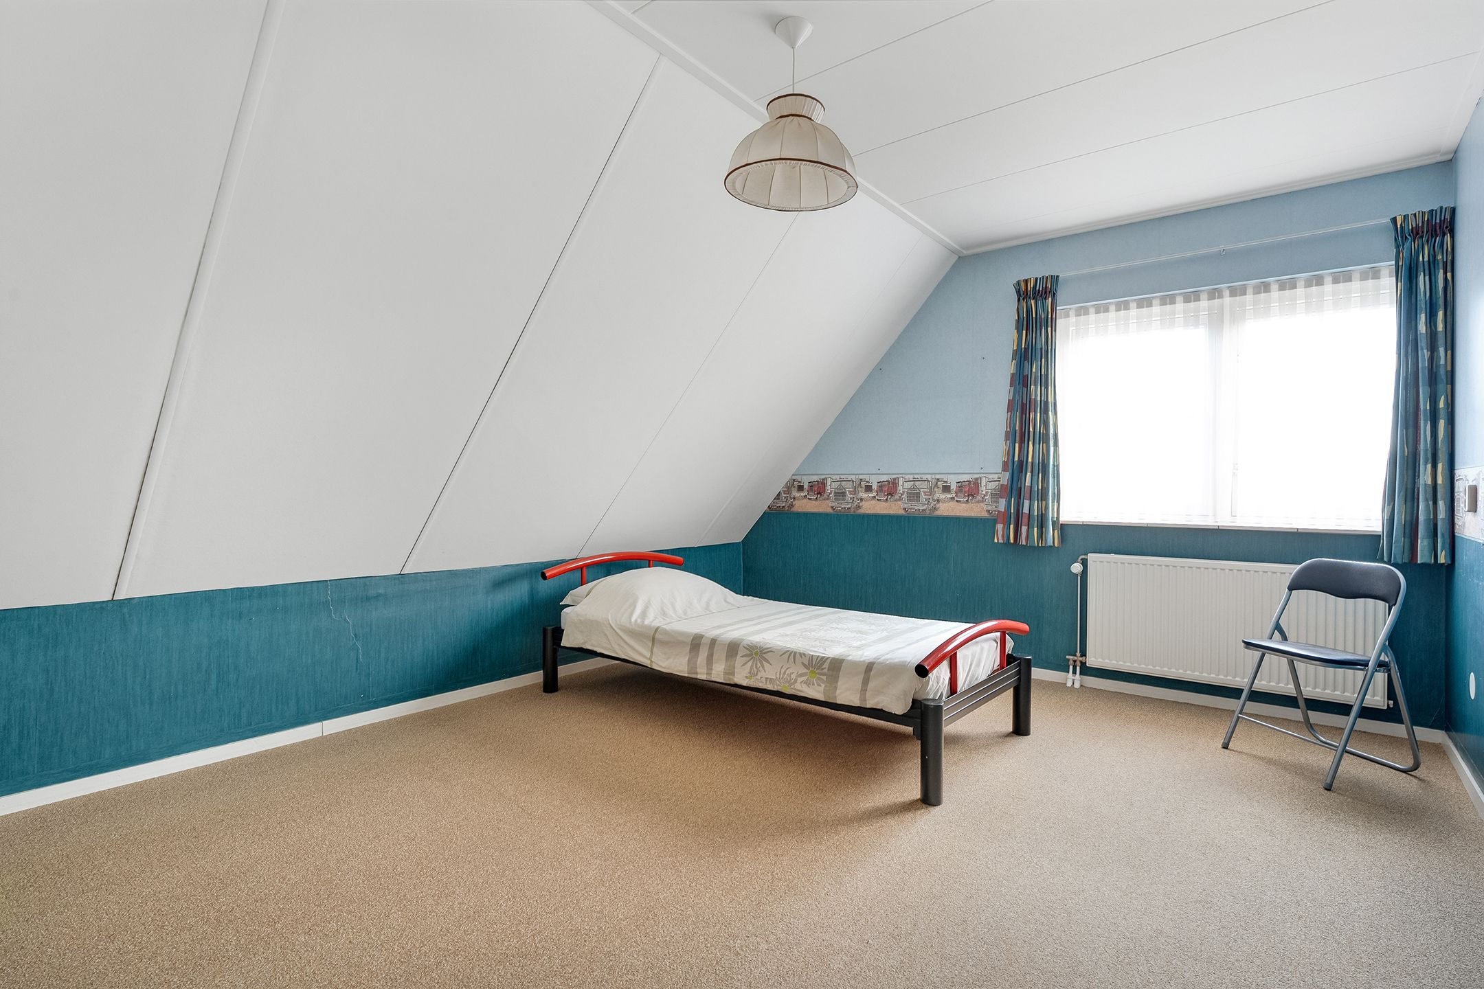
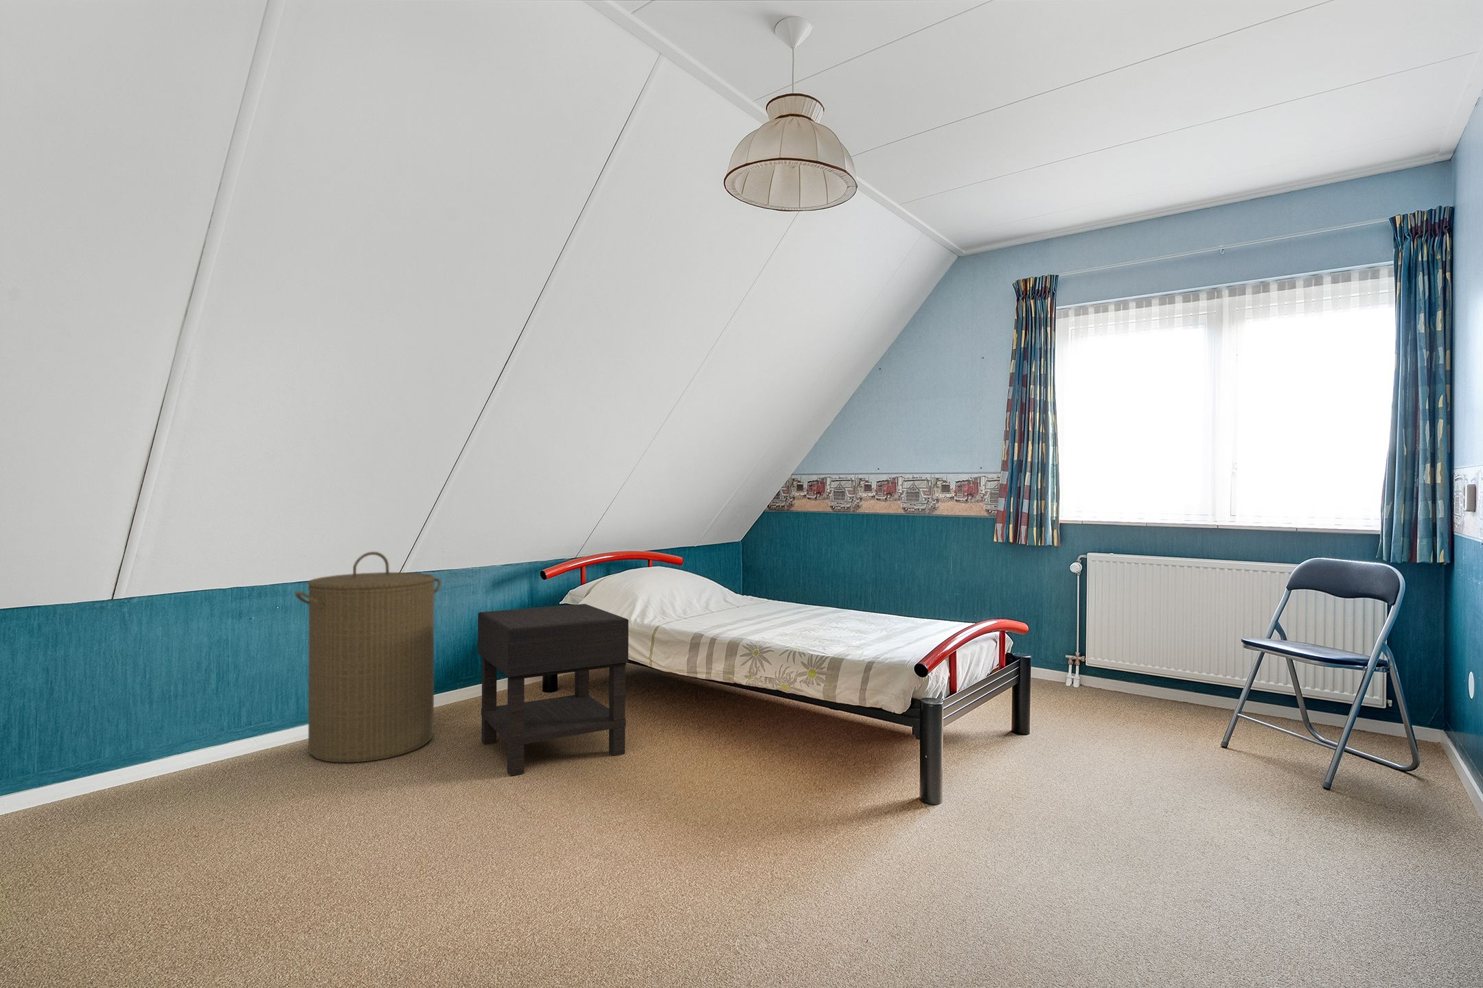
+ nightstand [477,603,630,776]
+ laundry hamper [295,551,442,763]
